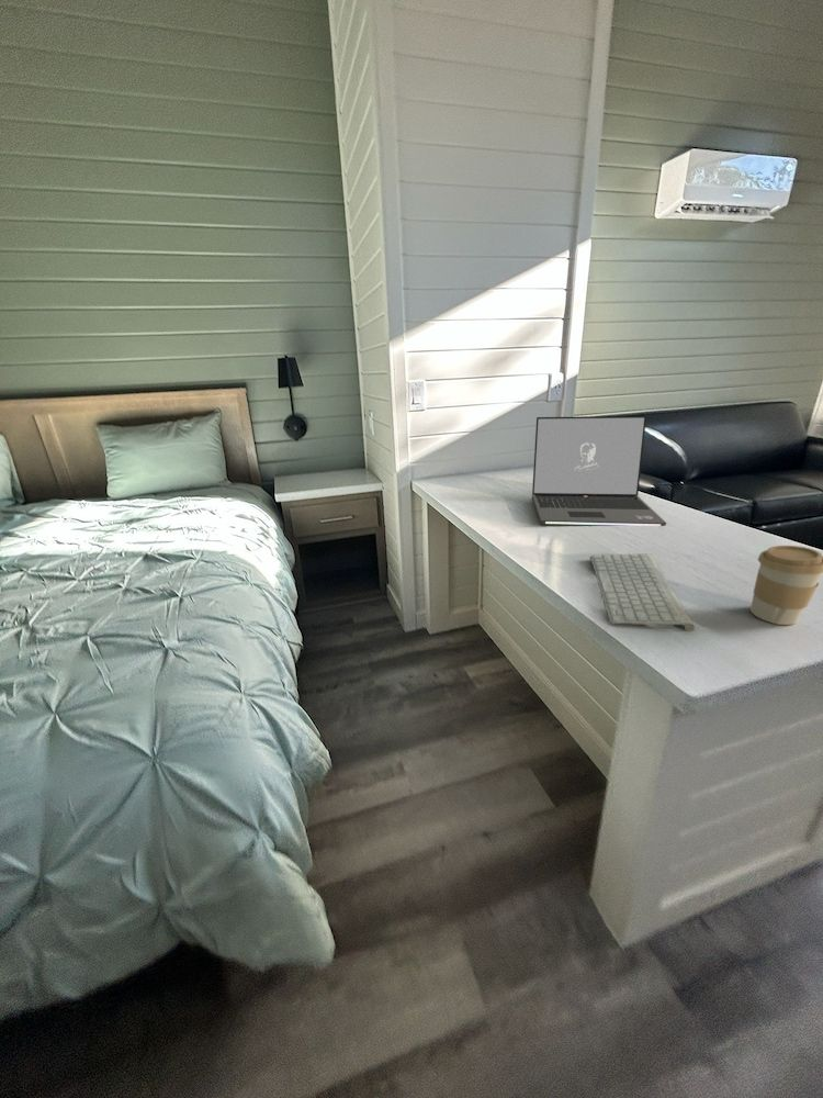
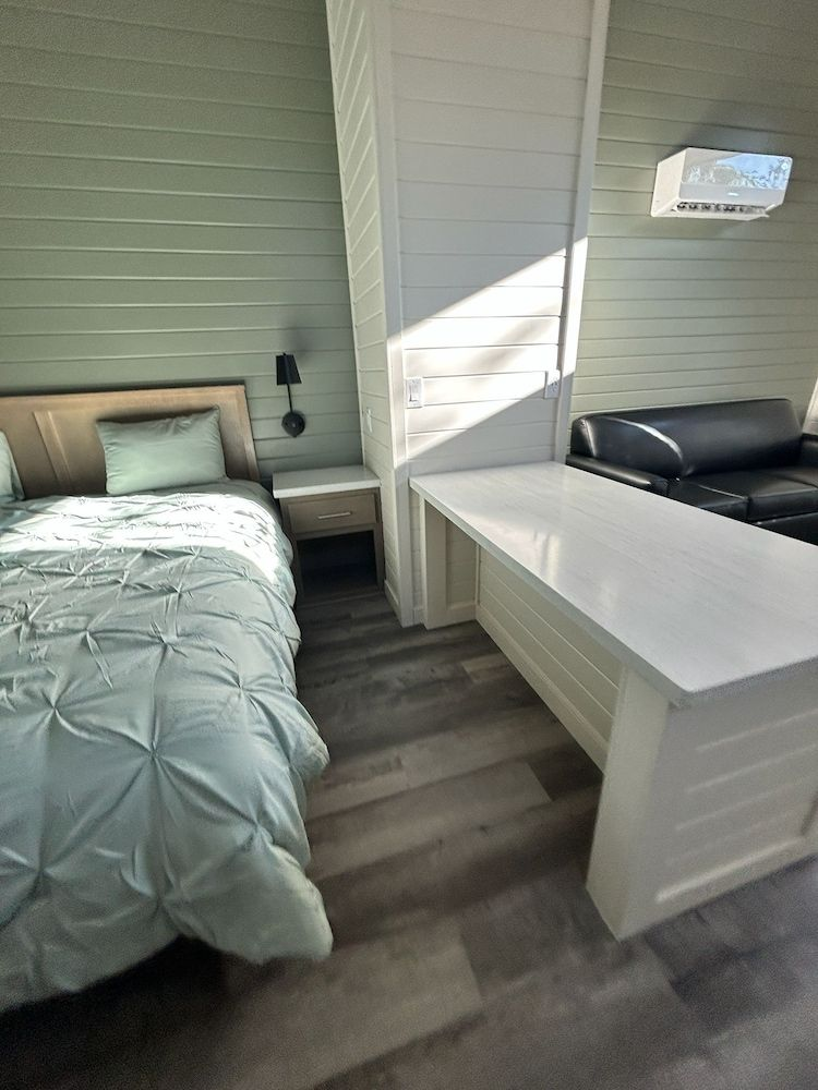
- coffee cup [749,545,823,626]
- keyboard [589,552,697,632]
- laptop [531,415,667,527]
